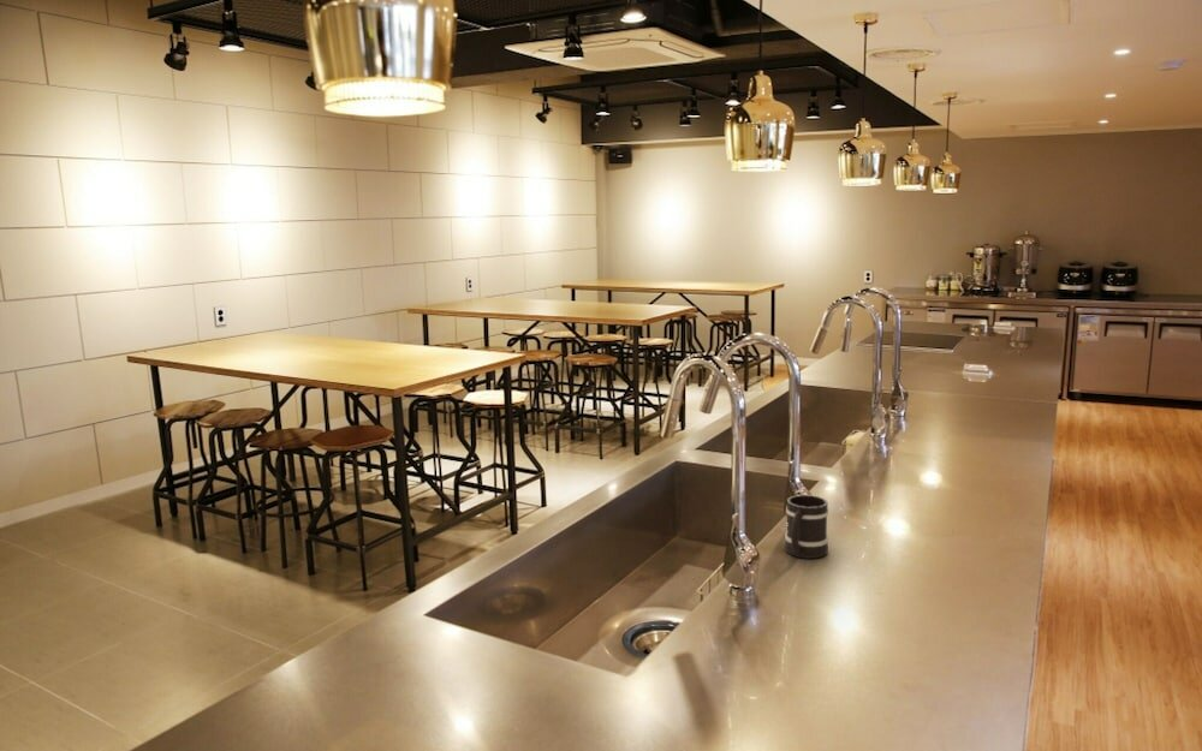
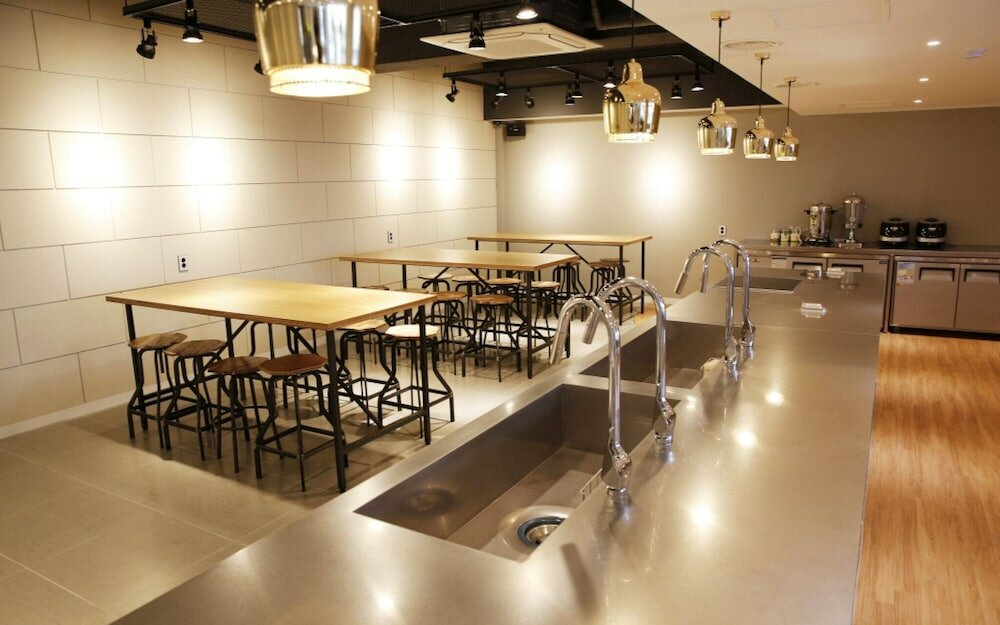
- mug [784,494,829,560]
